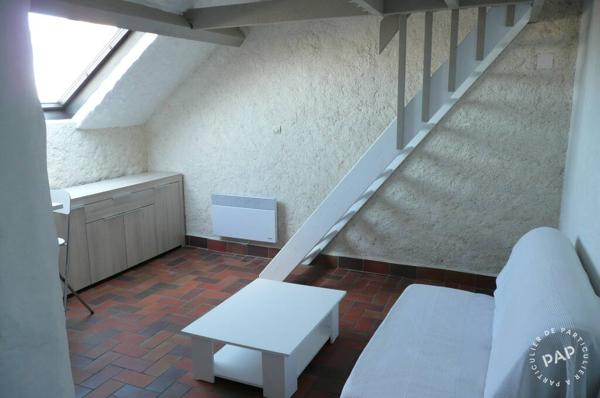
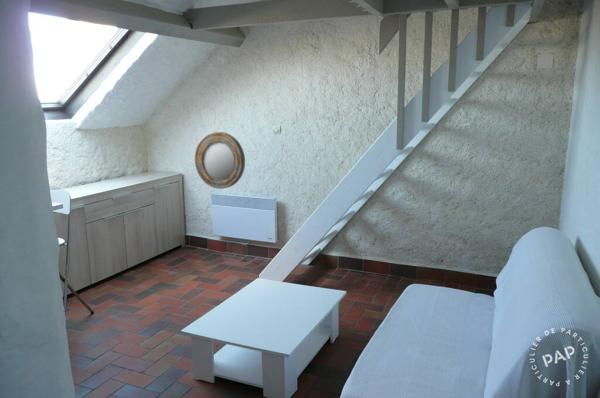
+ home mirror [194,131,246,190]
